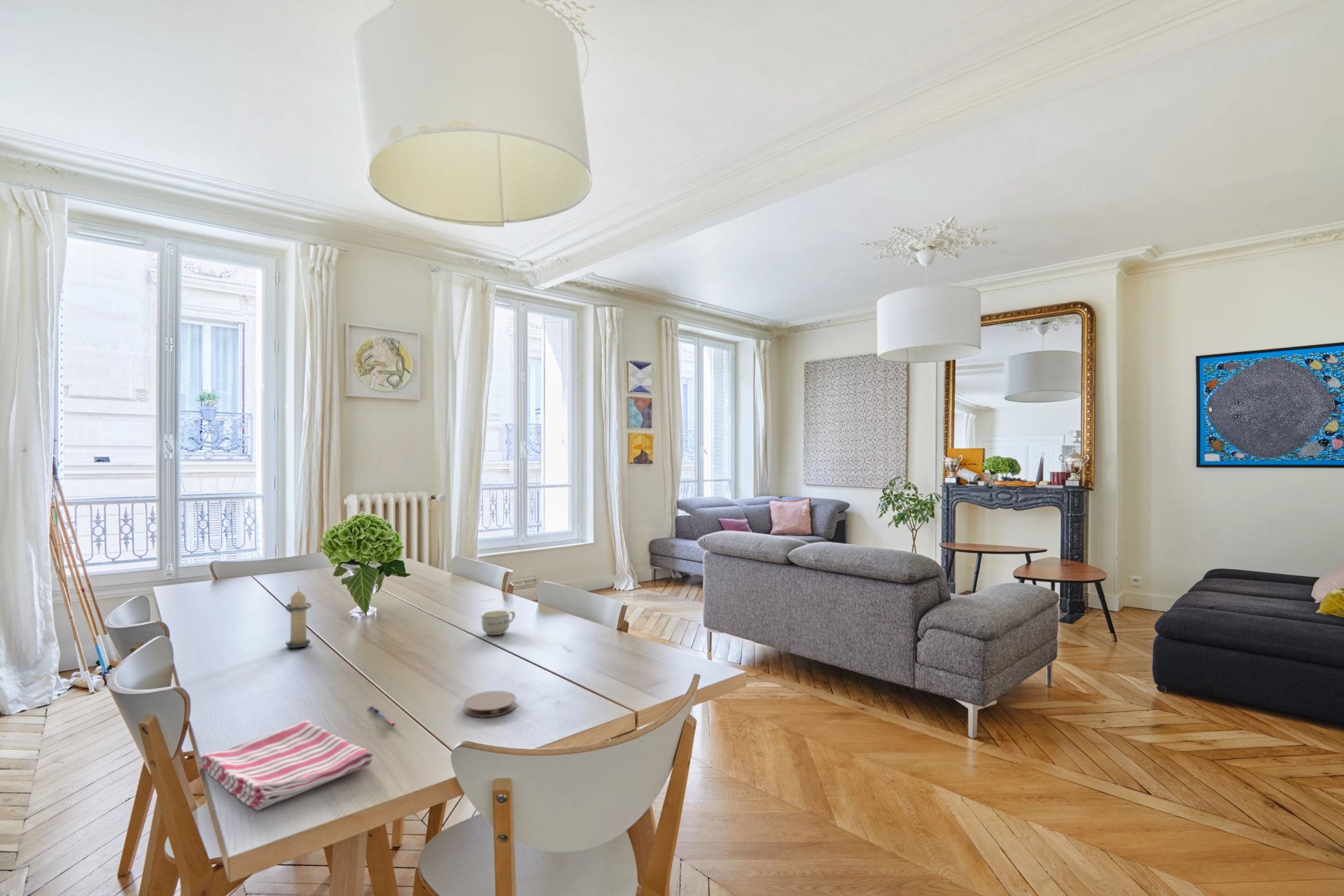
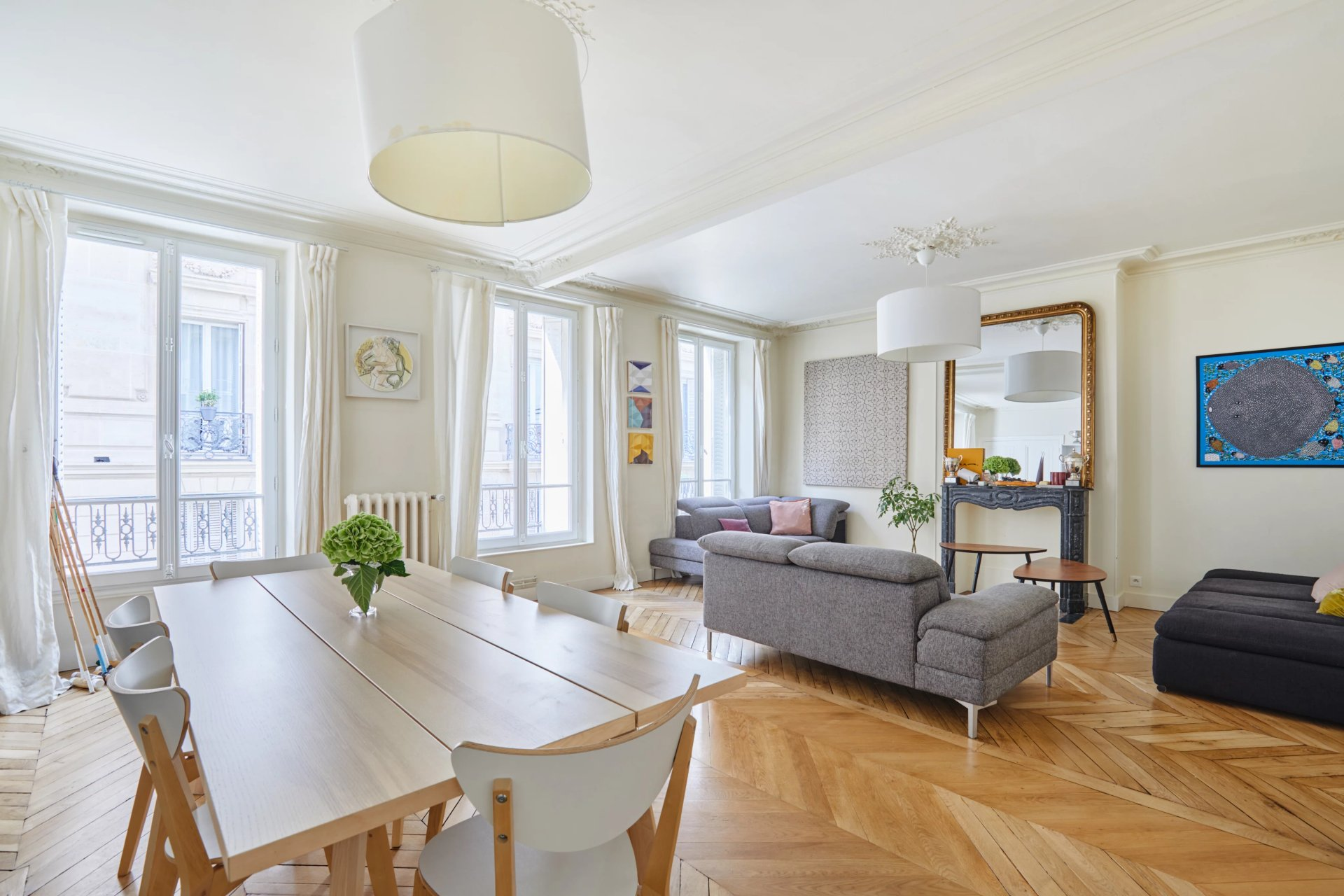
- coaster [463,690,517,718]
- pen [368,705,396,727]
- dish towel [197,720,374,811]
- cup [480,610,516,636]
- candle [284,587,313,648]
